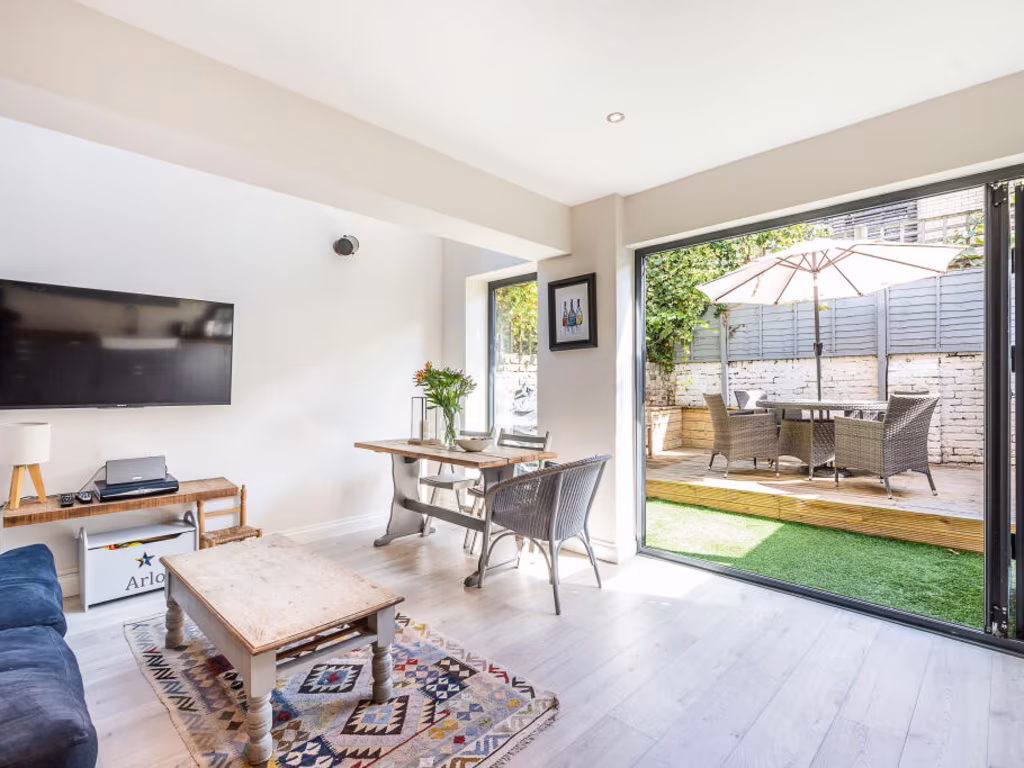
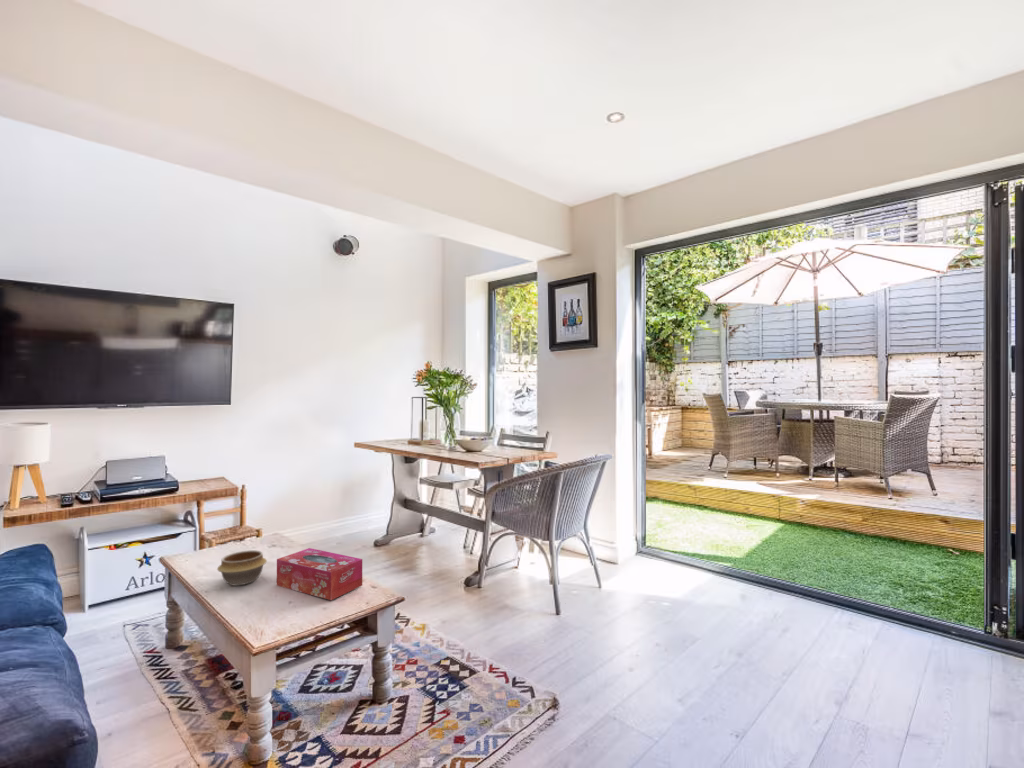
+ tissue box [276,547,363,601]
+ bowl [216,549,268,587]
